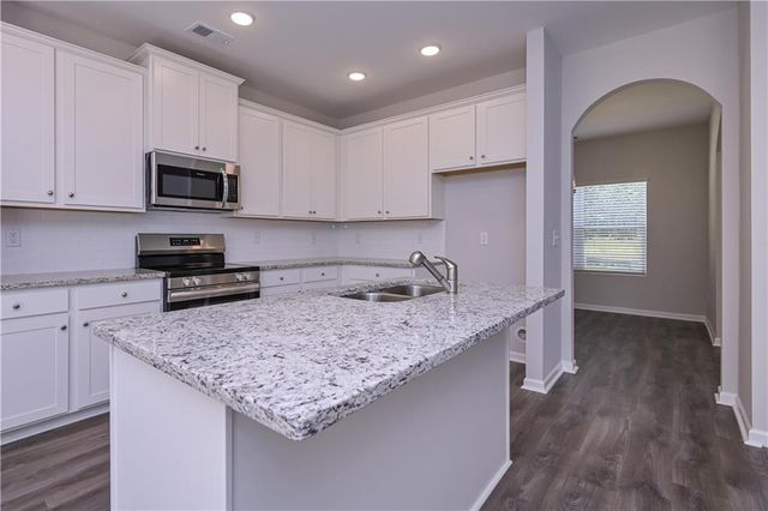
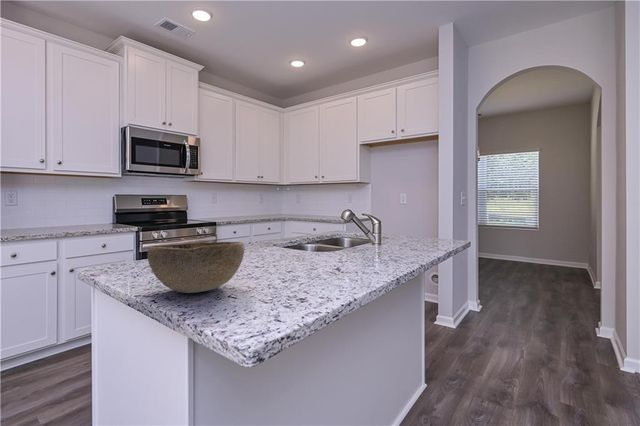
+ decorative bowl [147,241,246,294]
